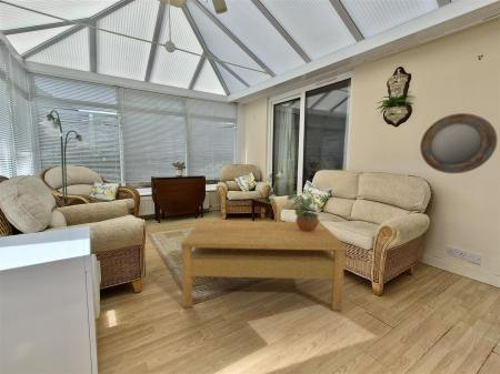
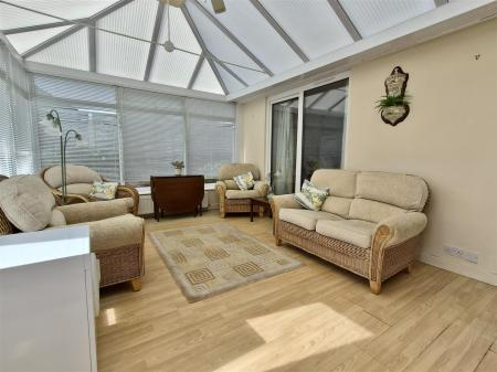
- coffee table [180,220,347,312]
- potted plant [286,190,322,232]
- home mirror [419,112,498,174]
